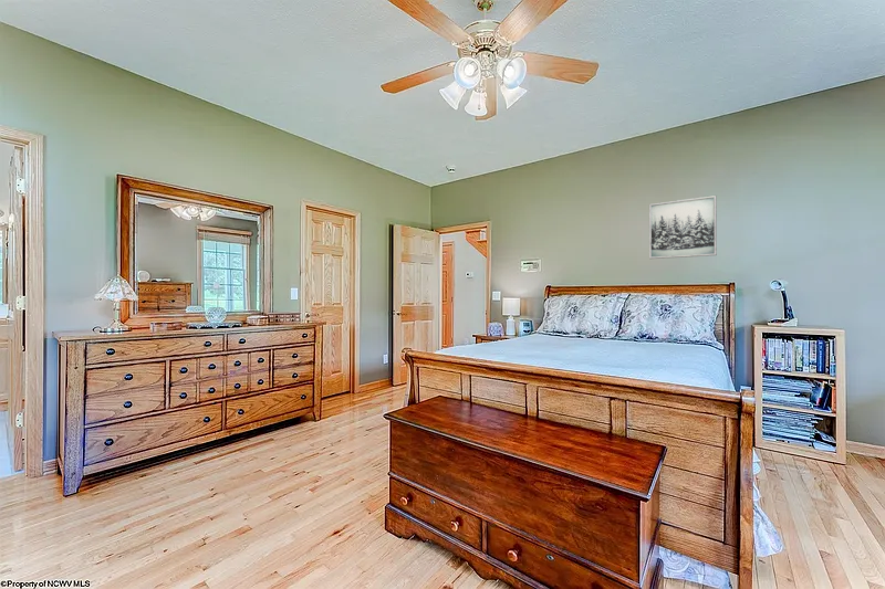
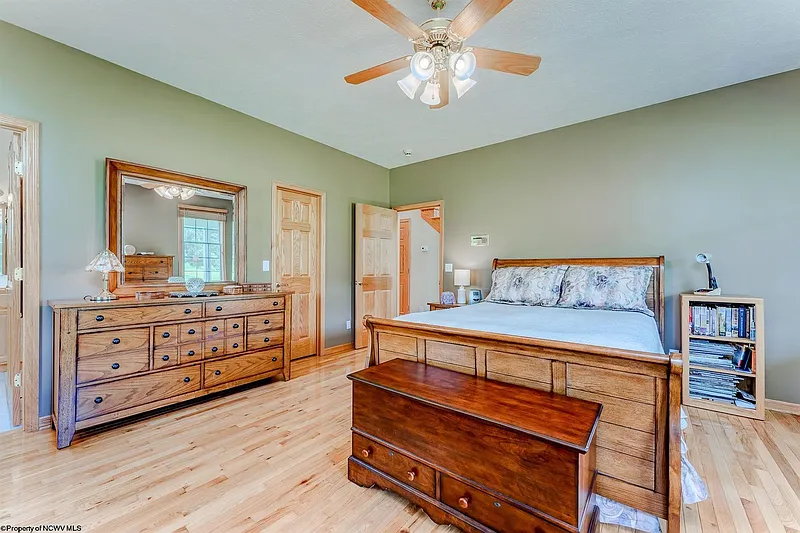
- wall art [648,194,718,260]
